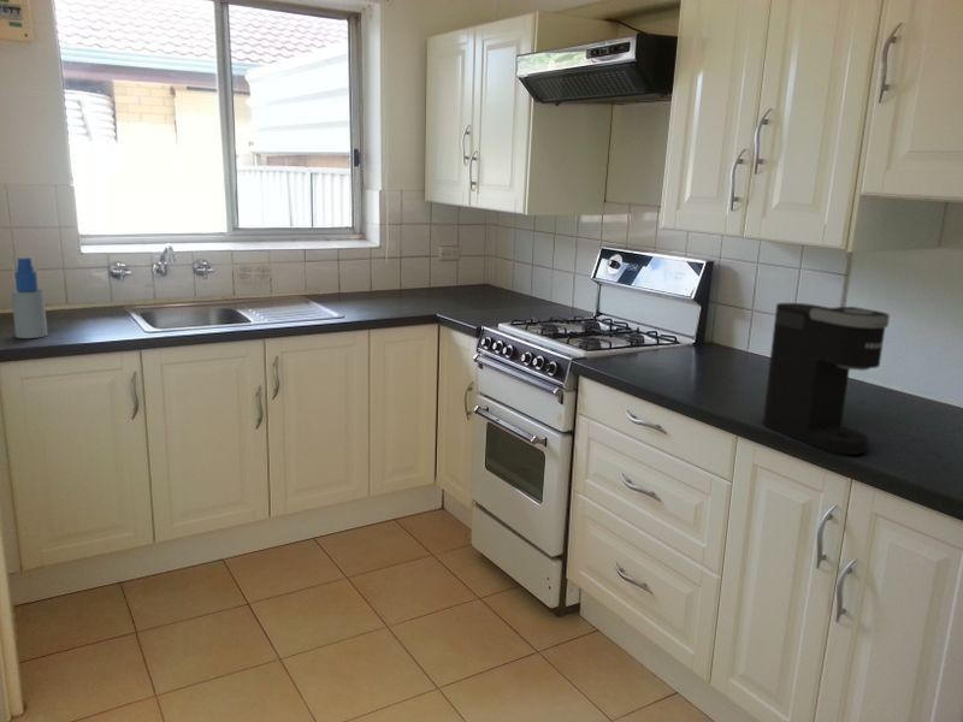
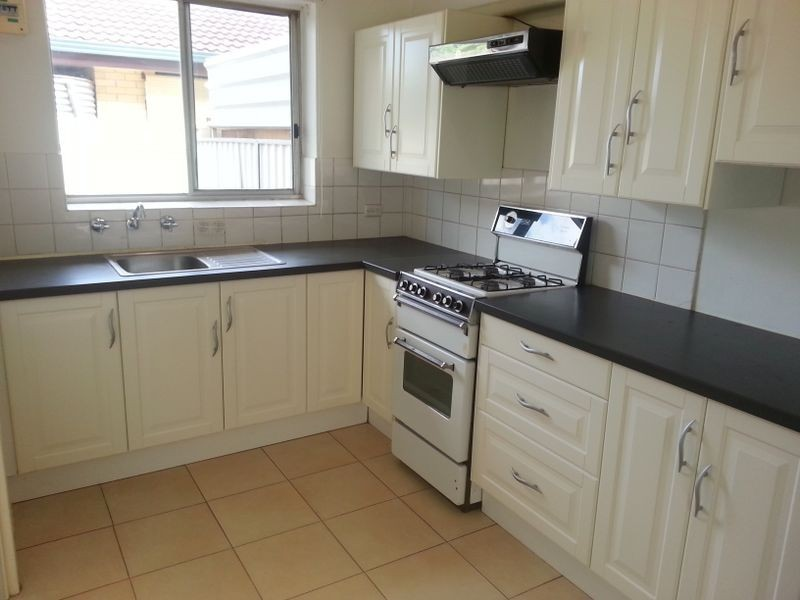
- spray bottle [11,256,48,339]
- coffee maker [762,302,891,456]
